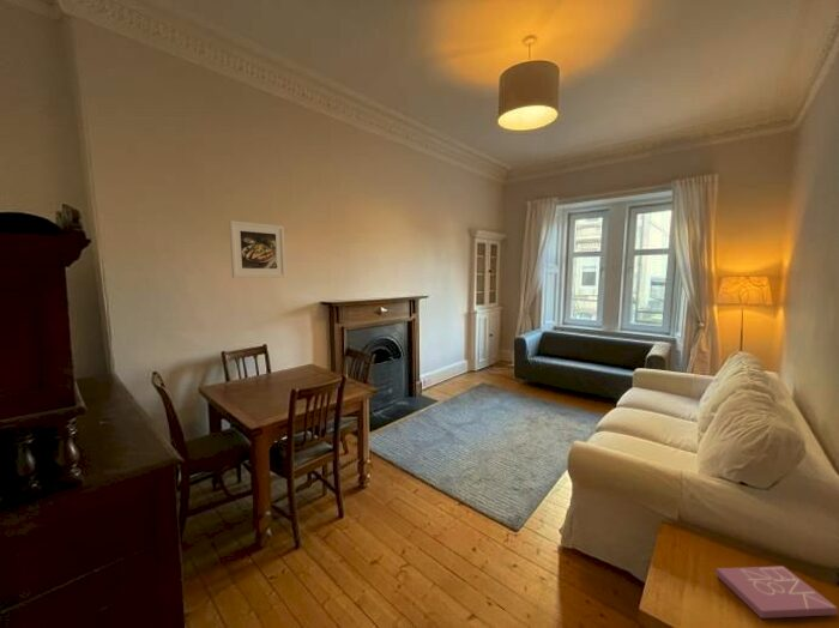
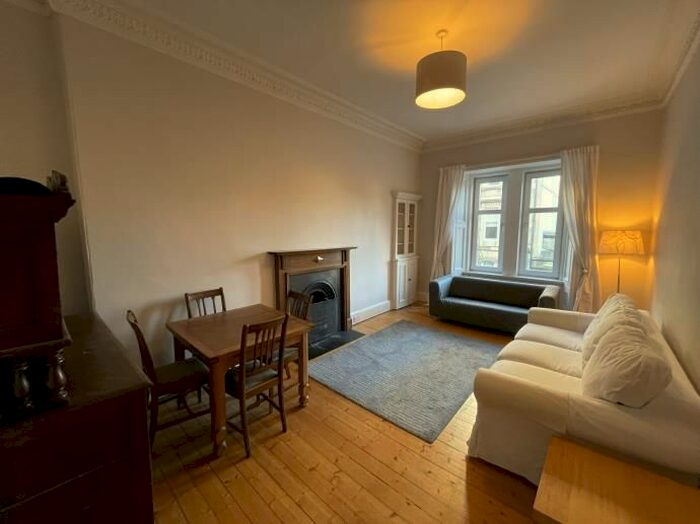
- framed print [228,219,286,279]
- book [714,564,839,620]
